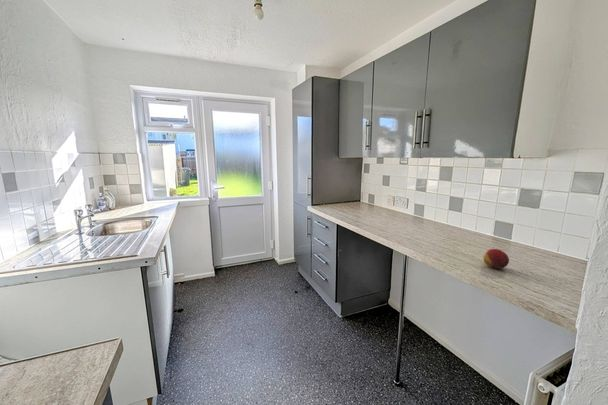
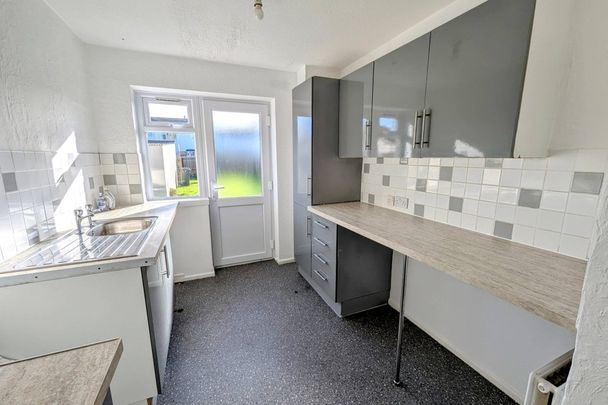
- fruit [483,248,510,270]
